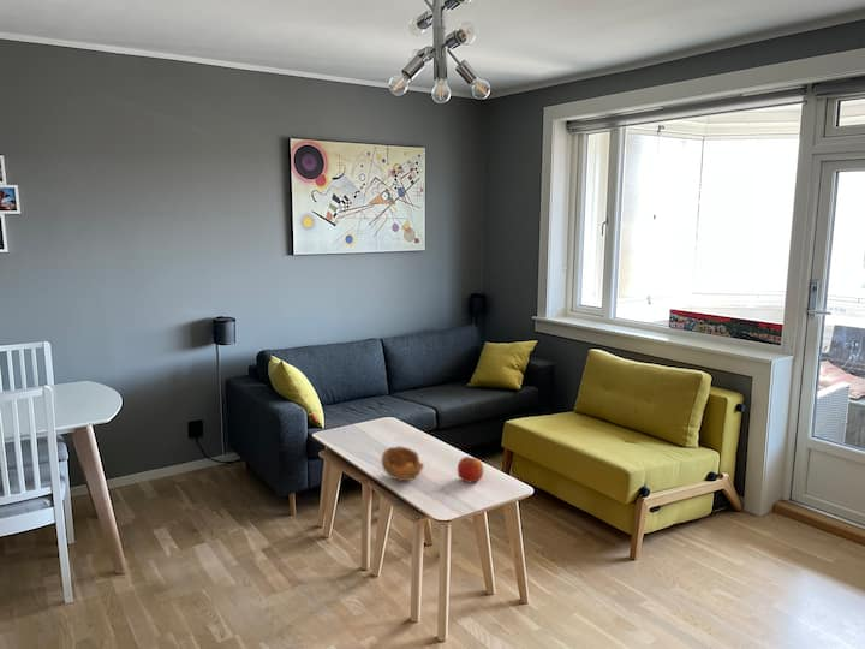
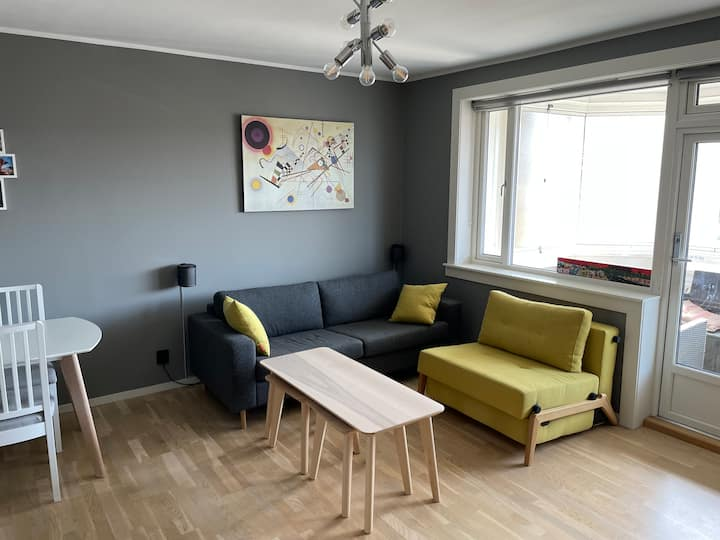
- fruit [457,454,485,483]
- bowl [380,445,425,482]
